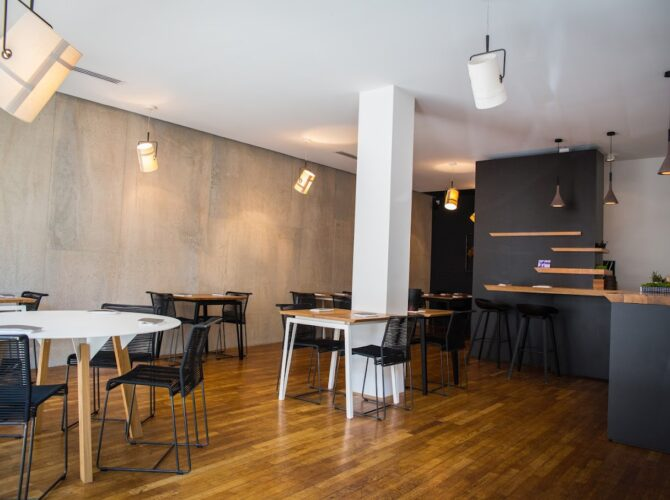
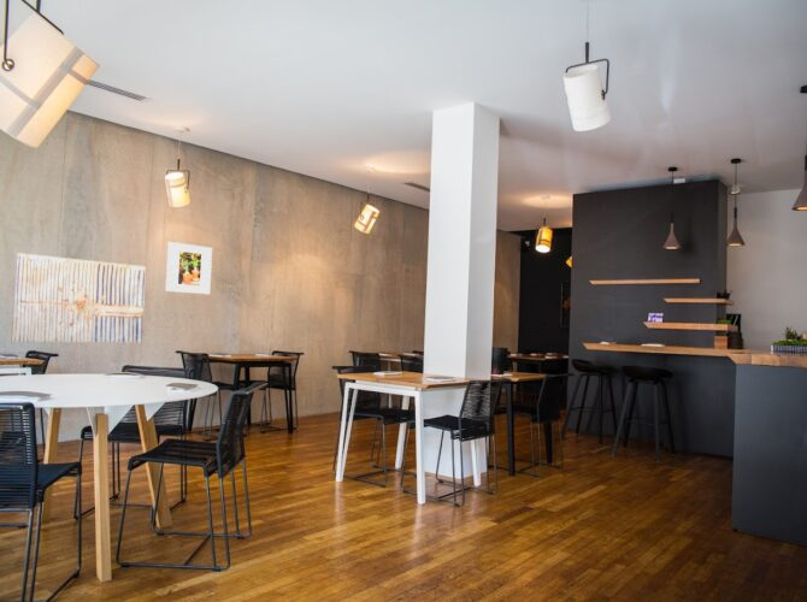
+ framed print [165,241,213,295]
+ wall art [10,252,147,343]
